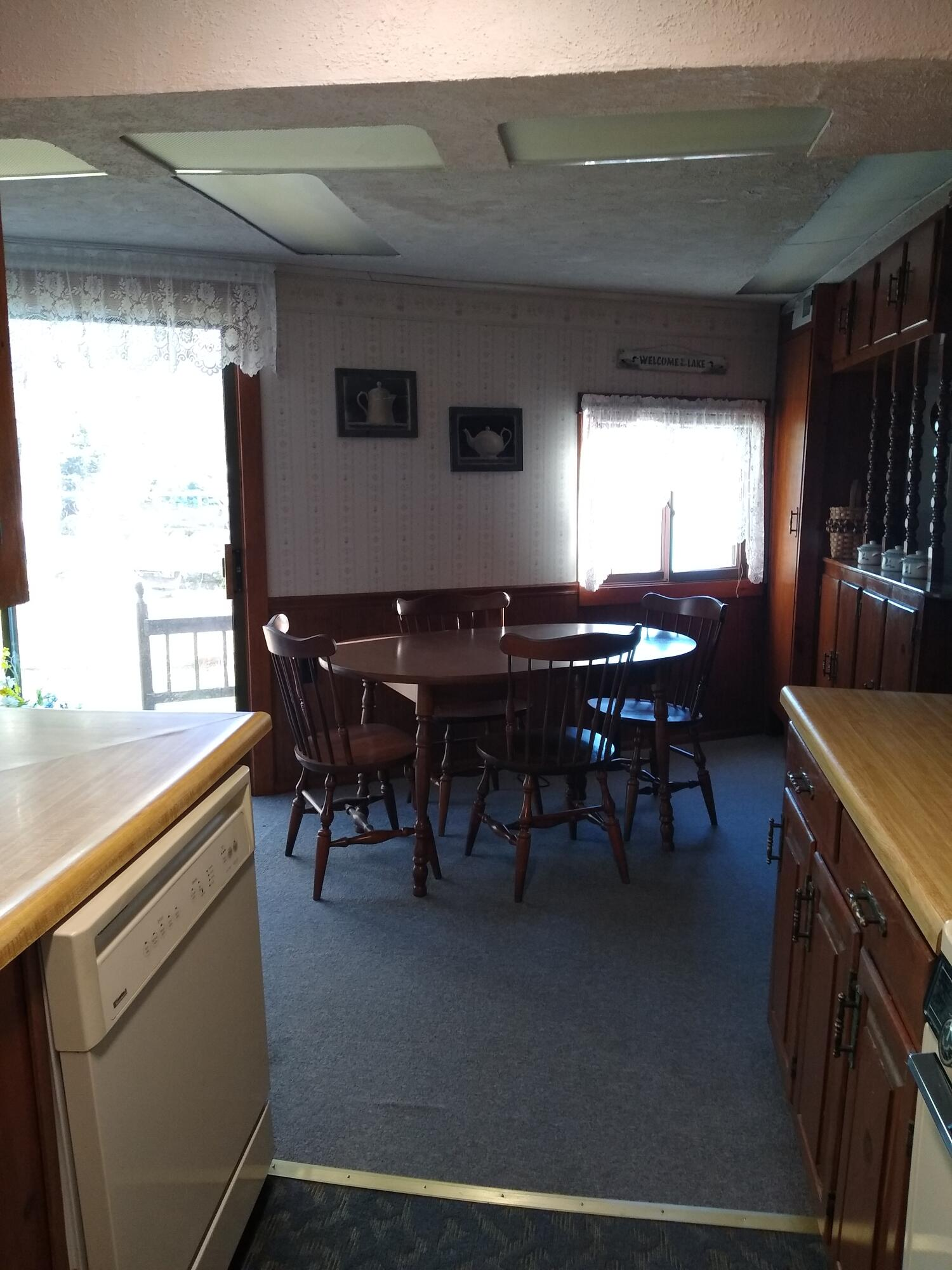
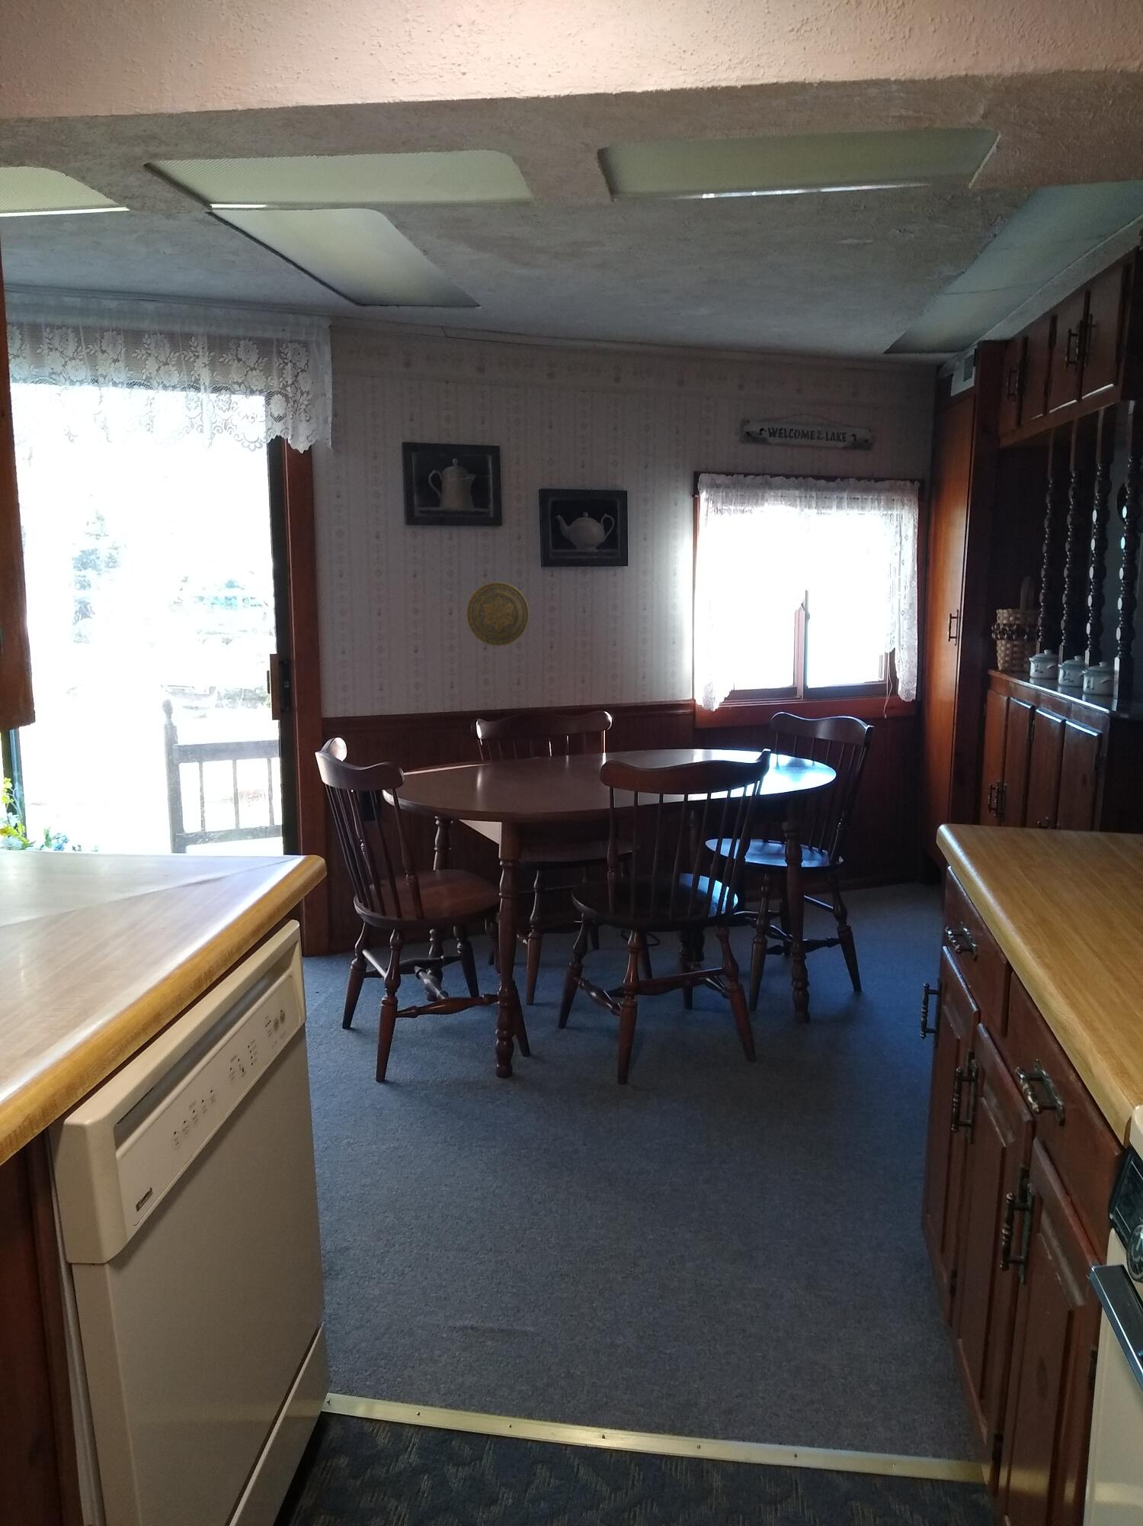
+ decorative plate [466,582,529,646]
